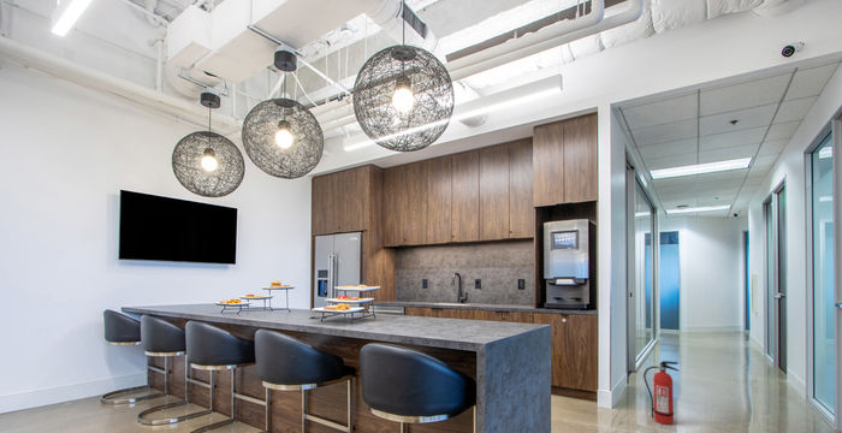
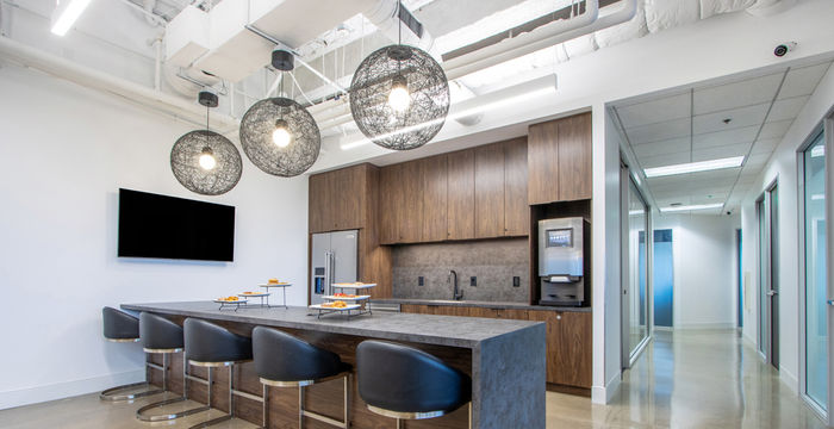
- fire extinguisher [642,360,680,426]
